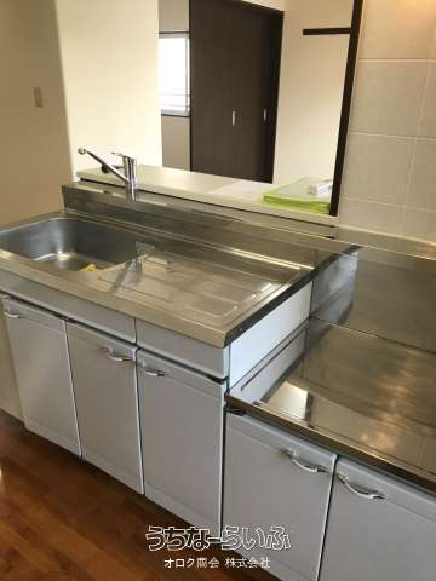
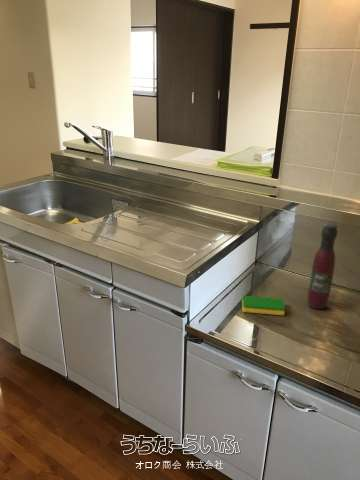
+ dish sponge [241,295,286,316]
+ wine bottle [306,222,339,310]
